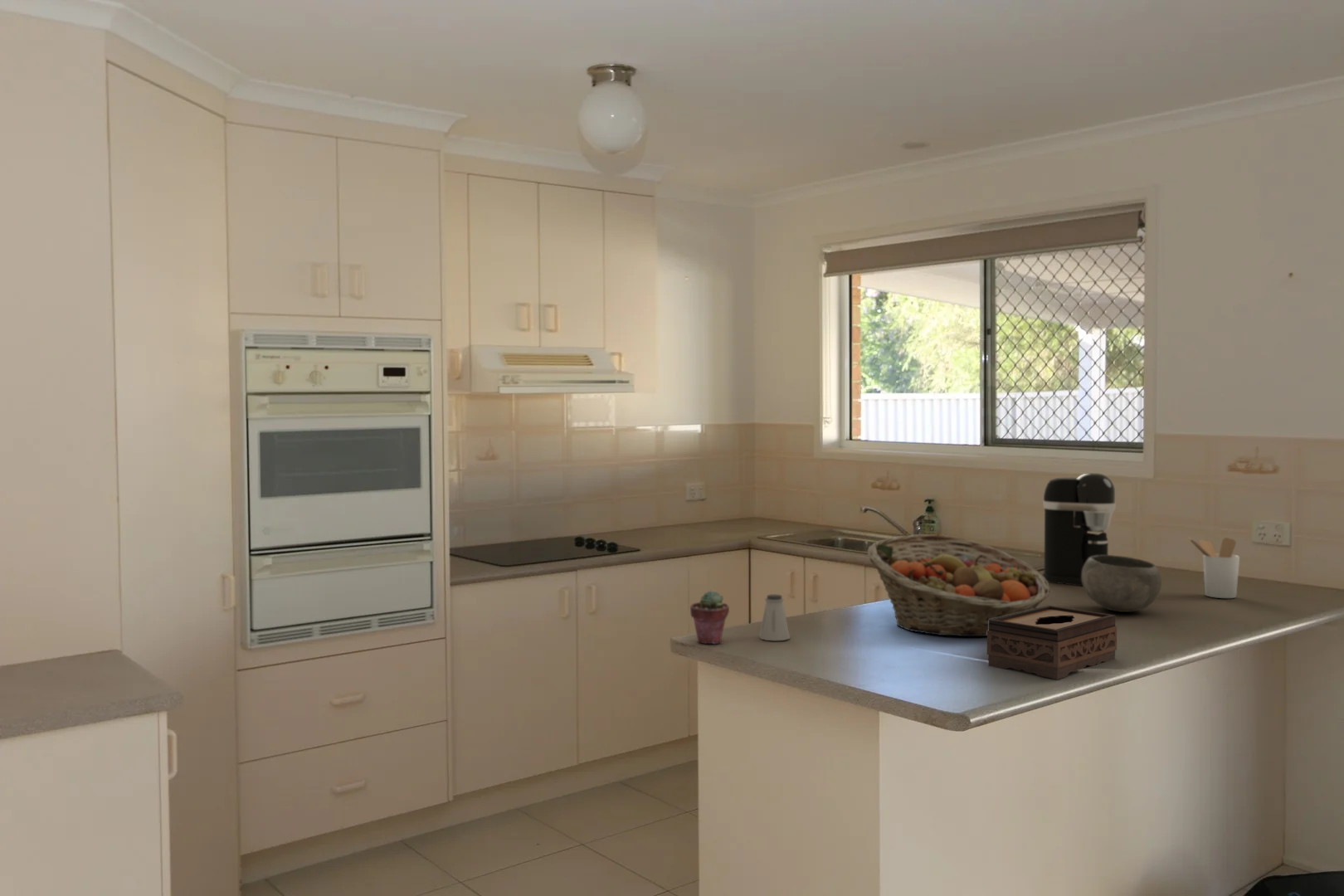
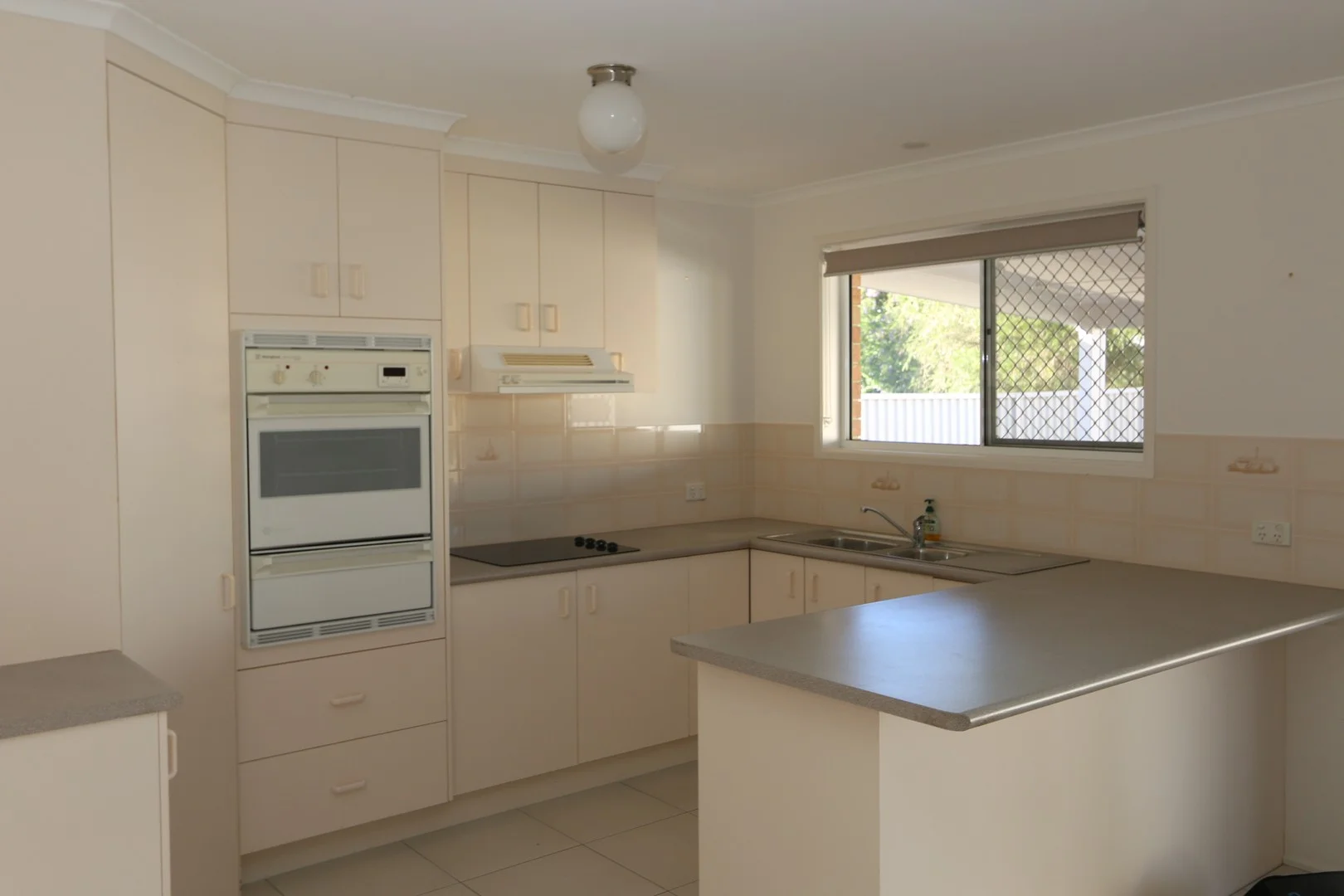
- tissue box [986,605,1118,680]
- coffee maker [1041,472,1117,587]
- bowl [1082,554,1162,613]
- fruit basket [867,533,1051,638]
- utensil holder [1187,536,1240,599]
- saltshaker [758,593,791,641]
- potted succulent [689,590,730,645]
